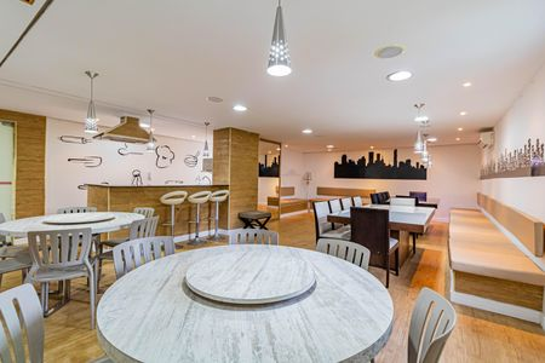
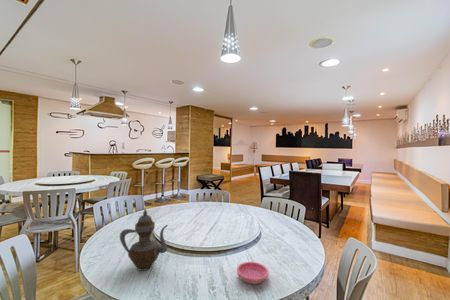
+ teapot [119,208,169,272]
+ saucer [236,261,270,285]
